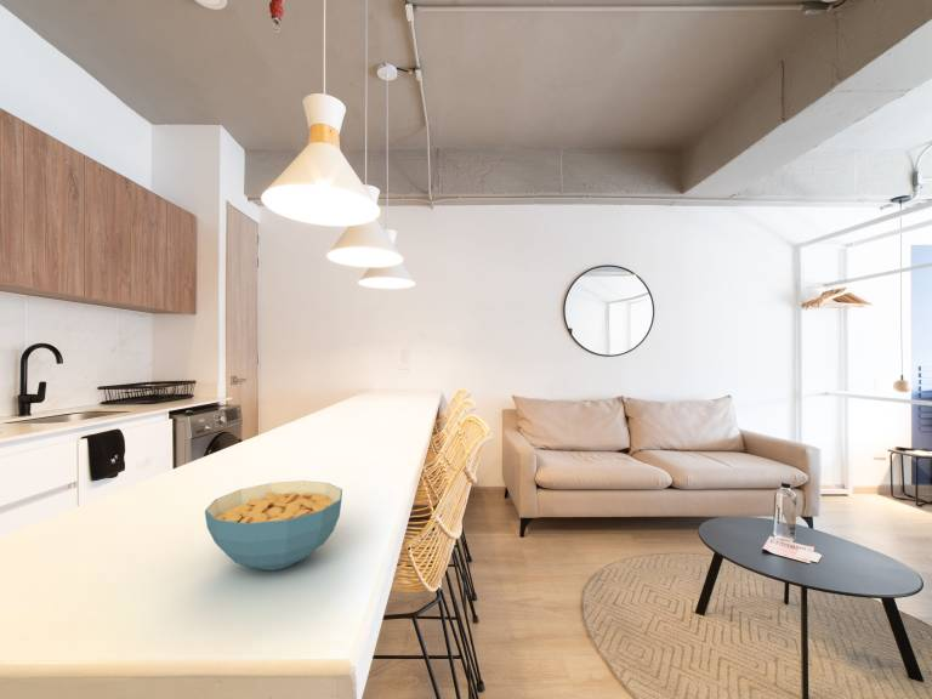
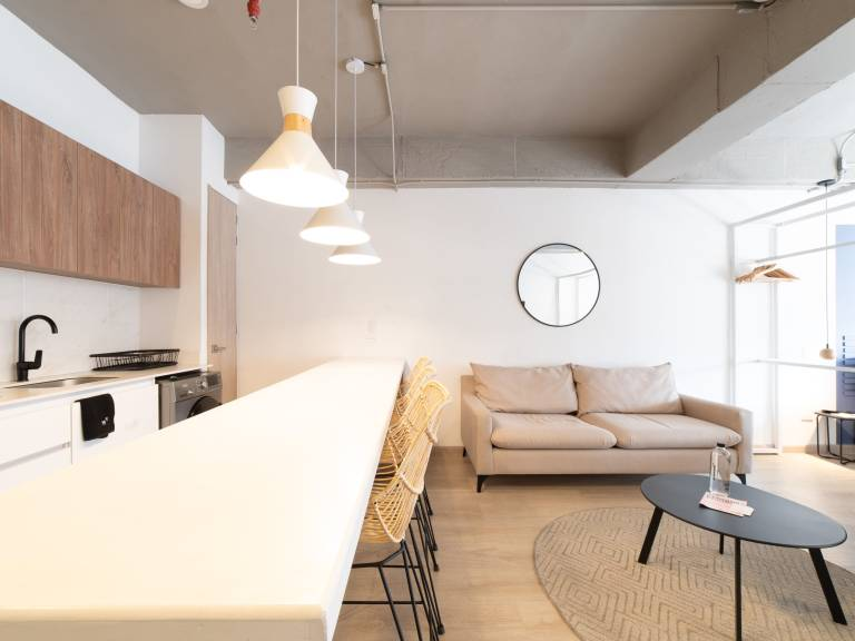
- cereal bowl [204,479,343,572]
